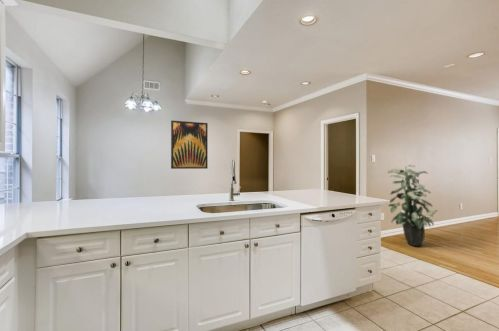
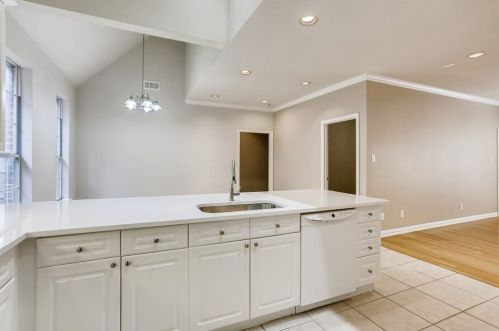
- indoor plant [387,164,439,247]
- wall art [170,119,209,170]
